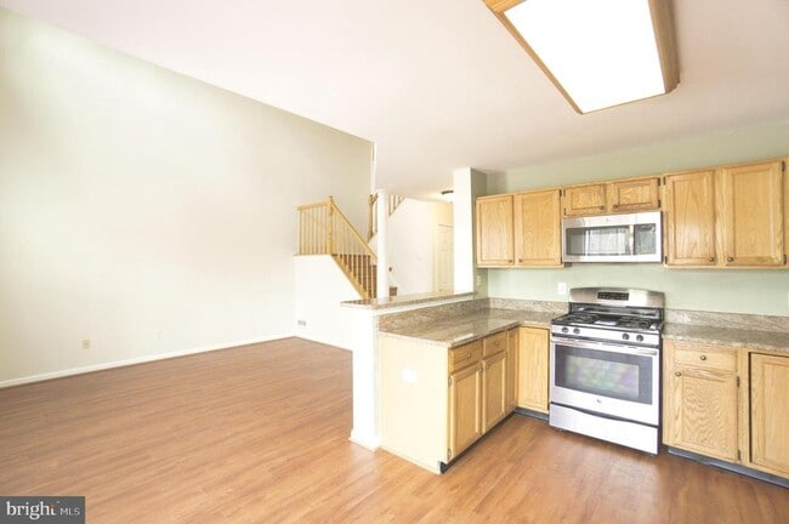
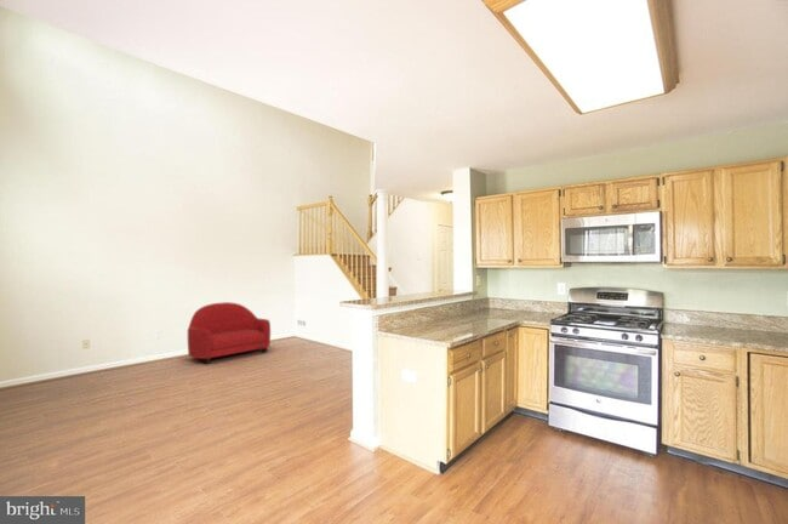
+ sofa [187,301,272,365]
